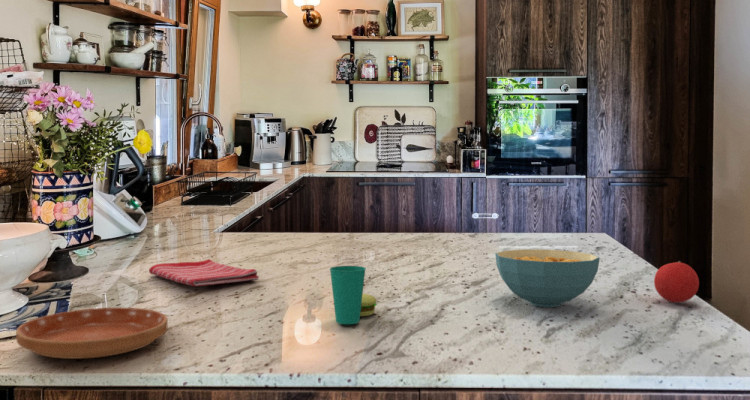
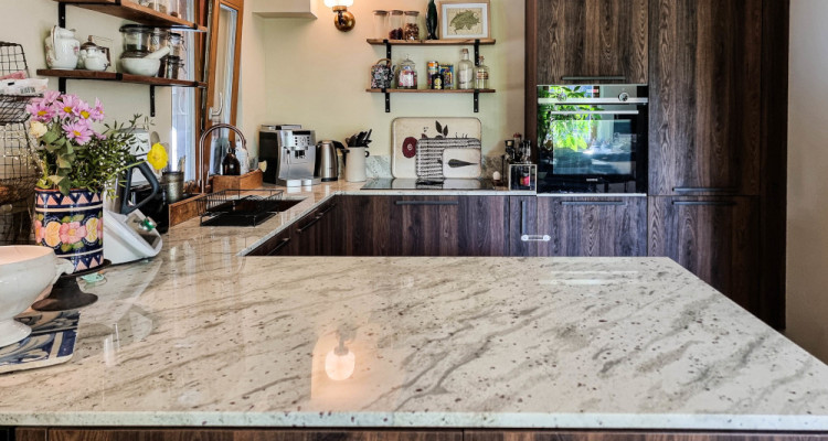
- saucer [15,307,169,360]
- cereal bowl [494,248,601,308]
- dish towel [148,258,260,287]
- fruit [653,260,700,304]
- cup [329,265,378,325]
